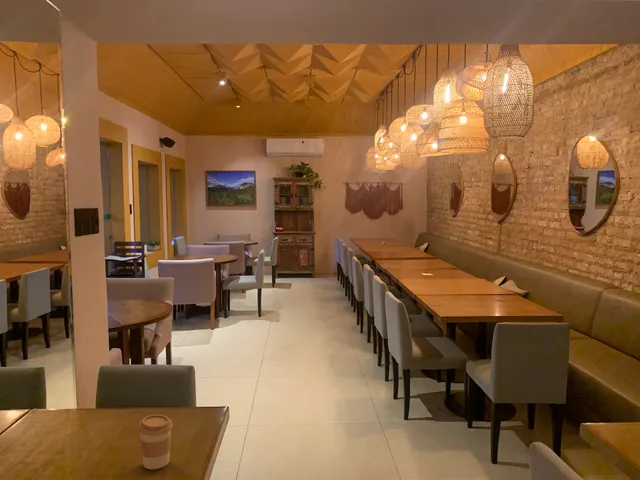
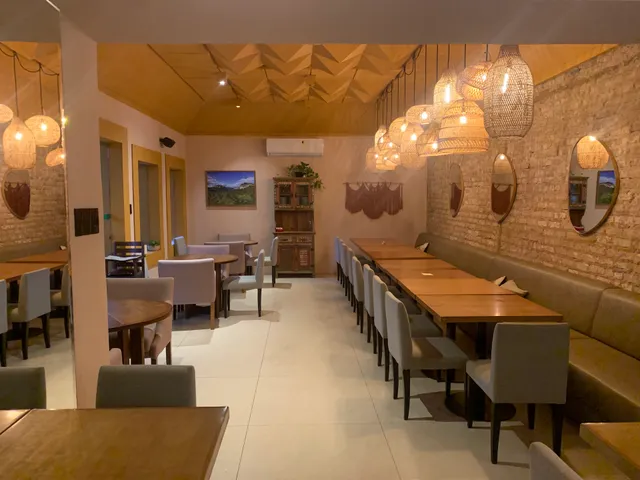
- coffee cup [137,414,174,470]
